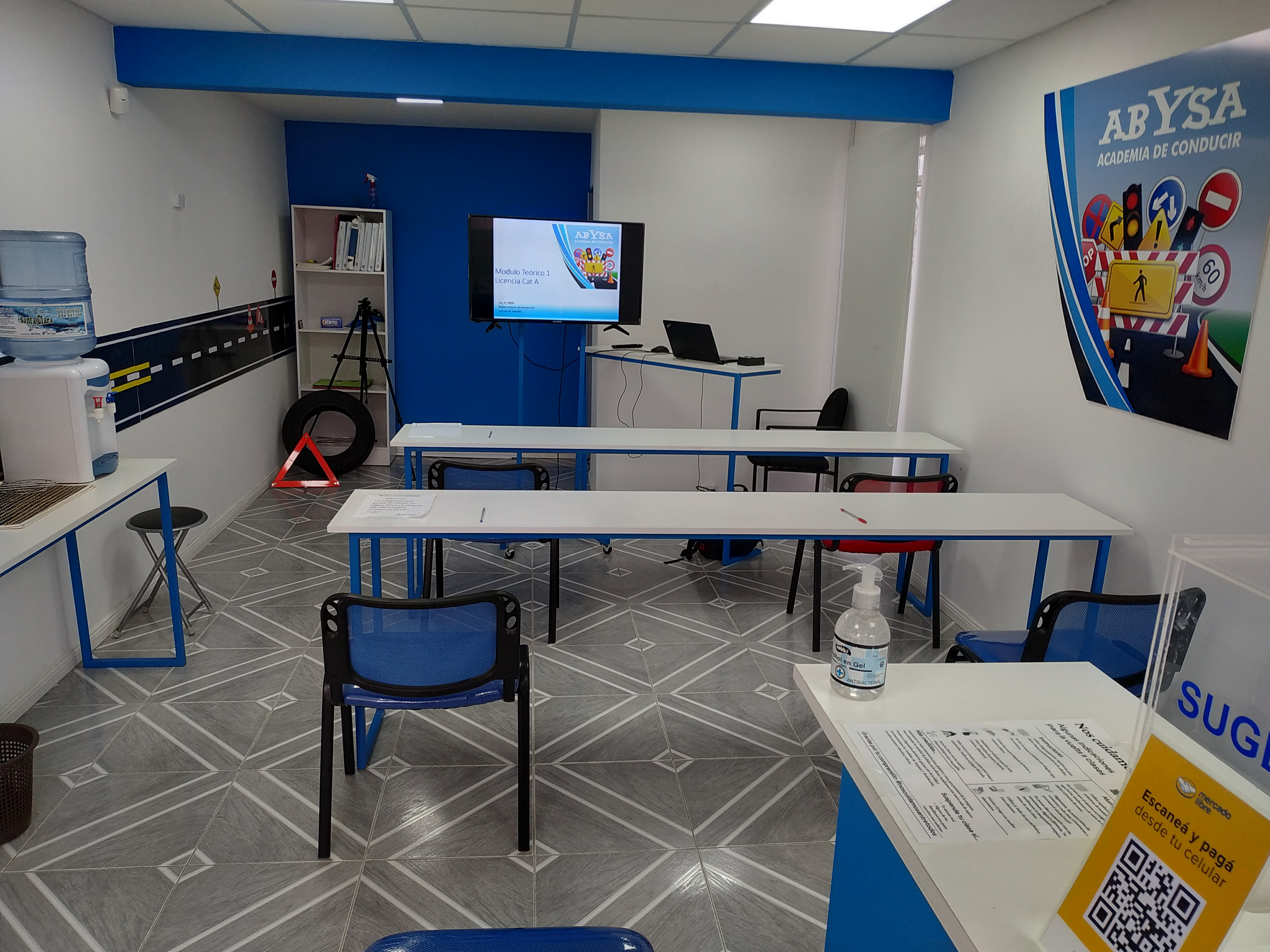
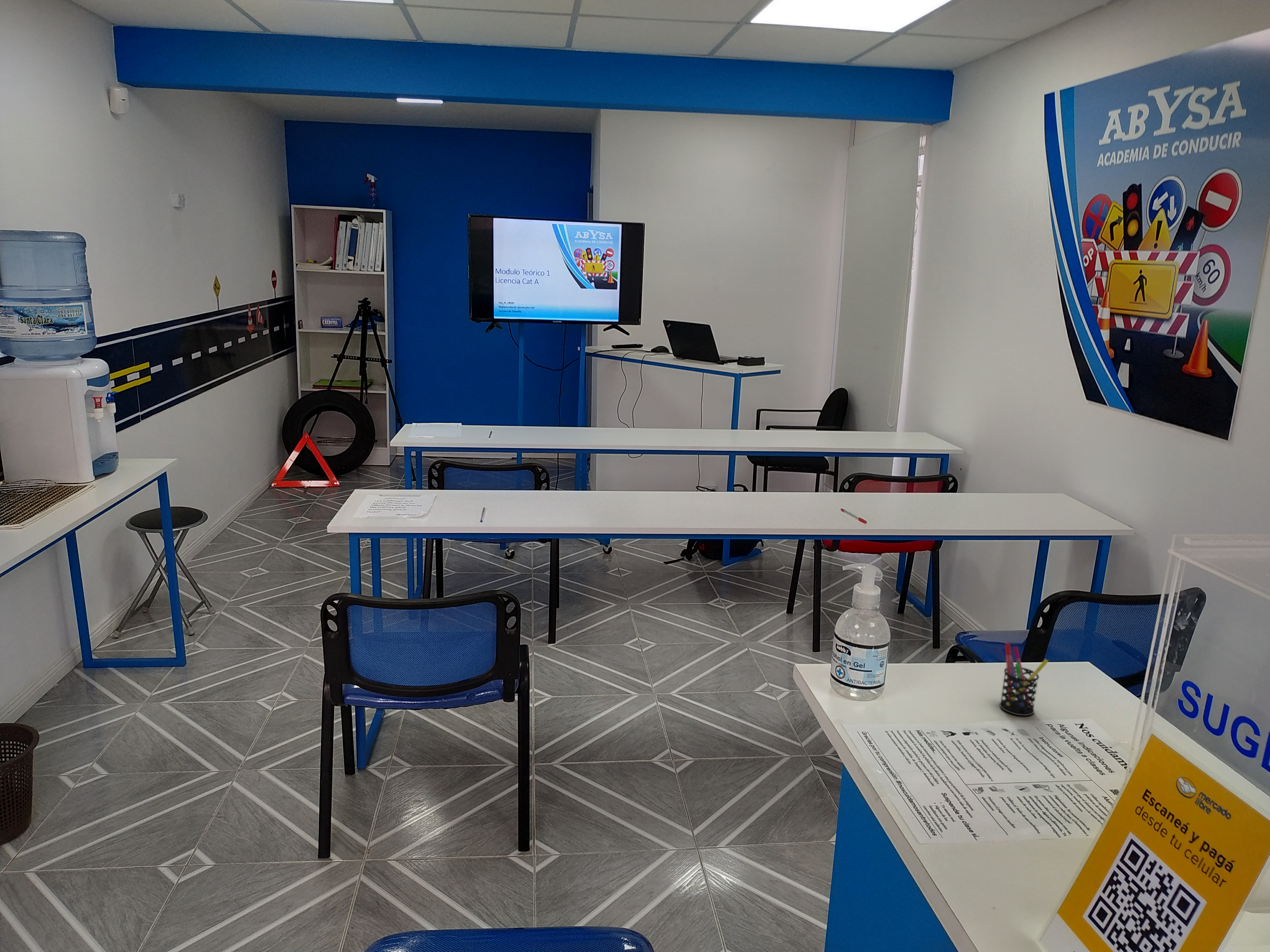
+ pen holder [999,642,1049,716]
